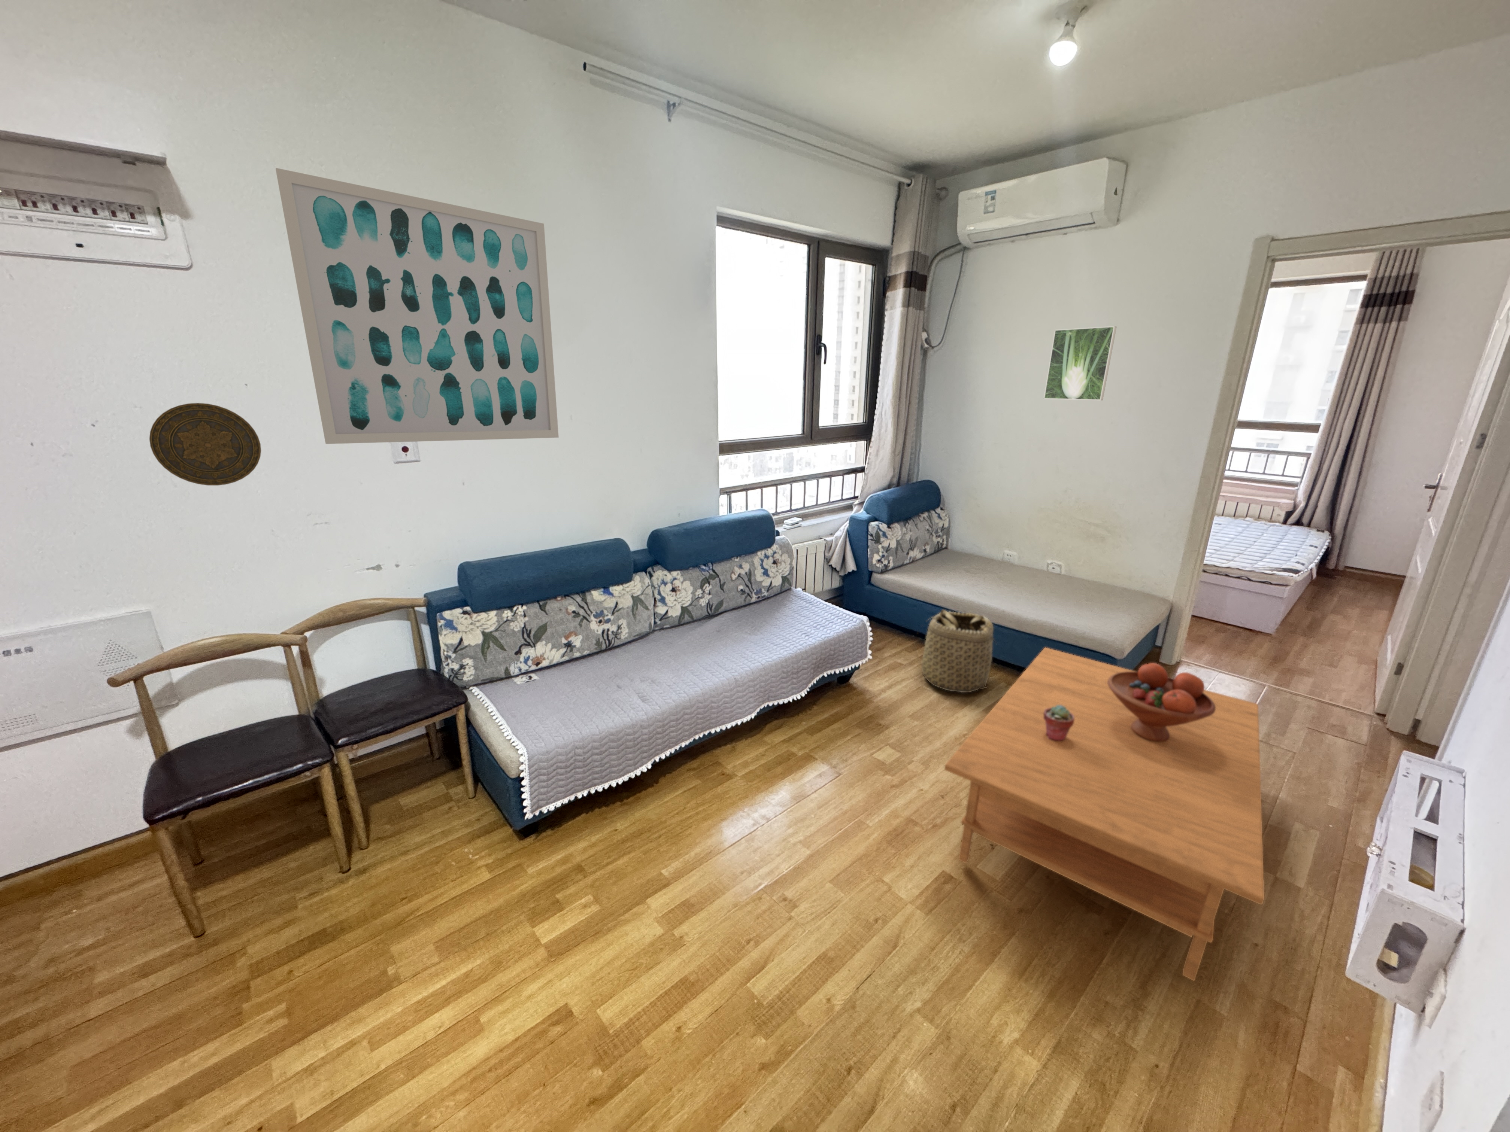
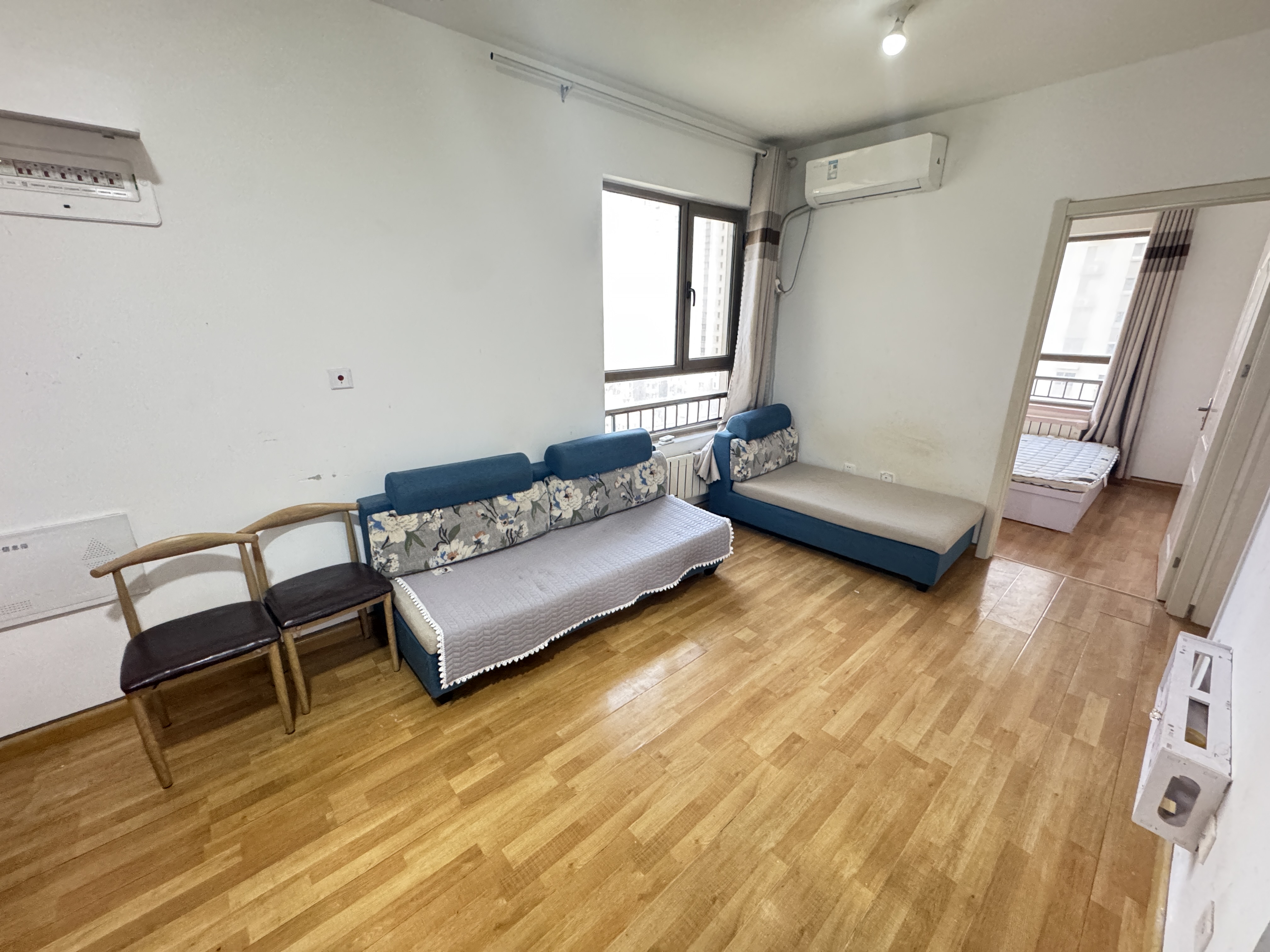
- decorative plate [149,402,262,486]
- potted succulent [1044,705,1075,741]
- fruit bowl [1107,662,1215,742]
- coffee table [944,647,1265,981]
- wall art [276,168,559,445]
- basket [914,609,996,693]
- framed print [1044,326,1116,401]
